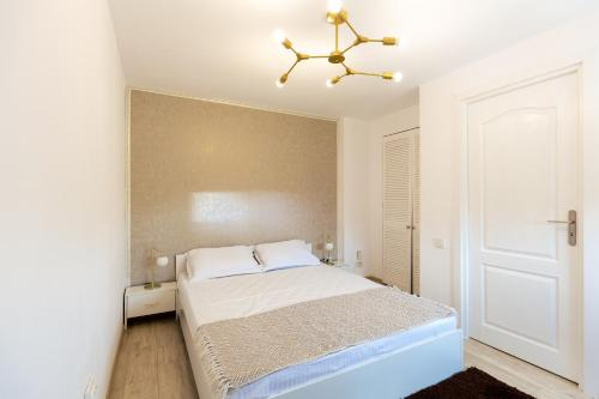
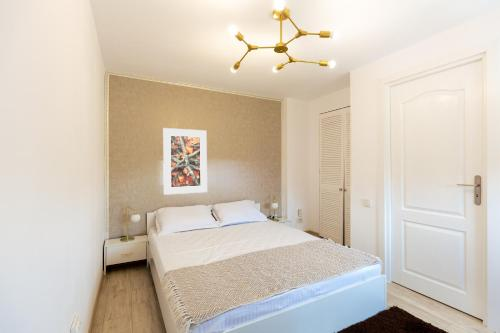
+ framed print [162,127,208,196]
